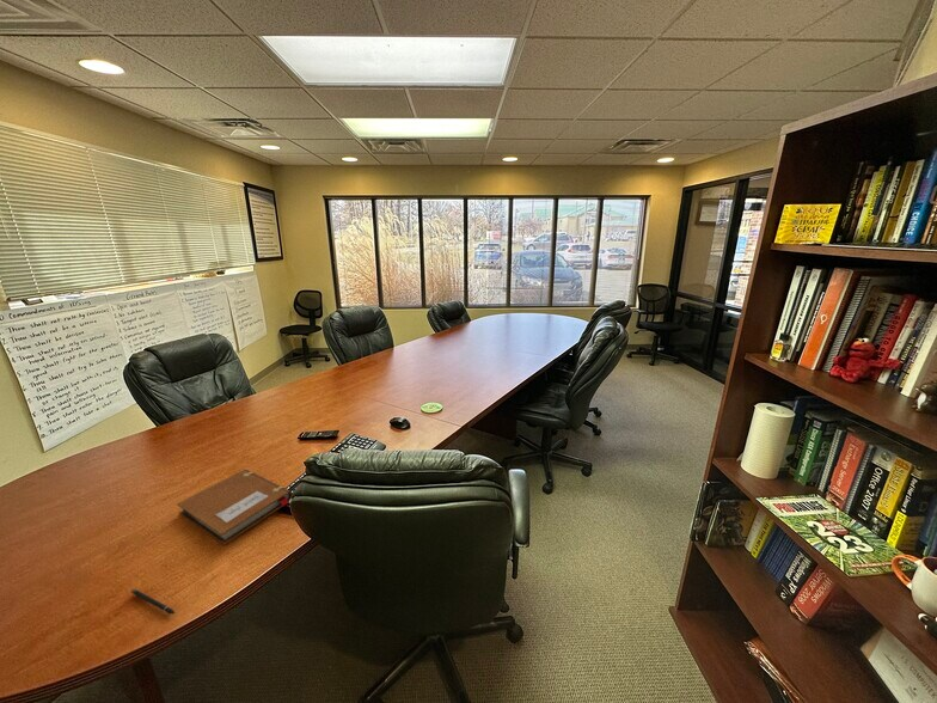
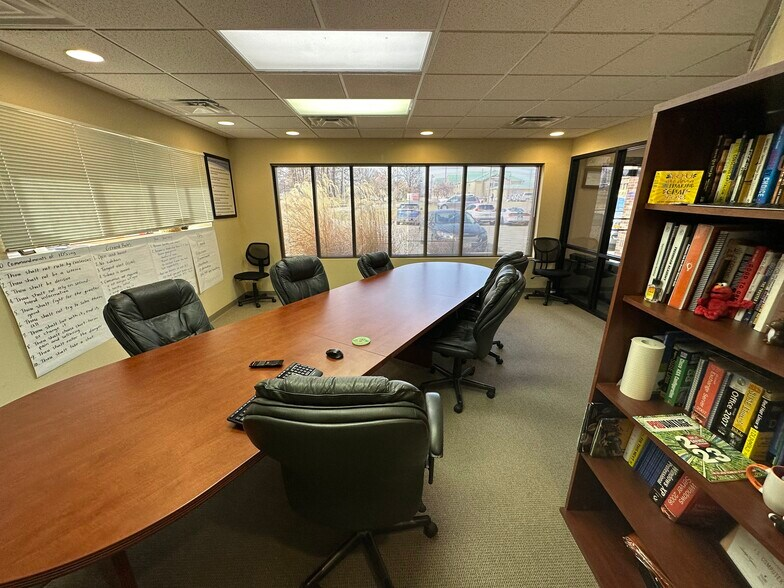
- pen [130,588,176,615]
- notebook [176,469,294,546]
